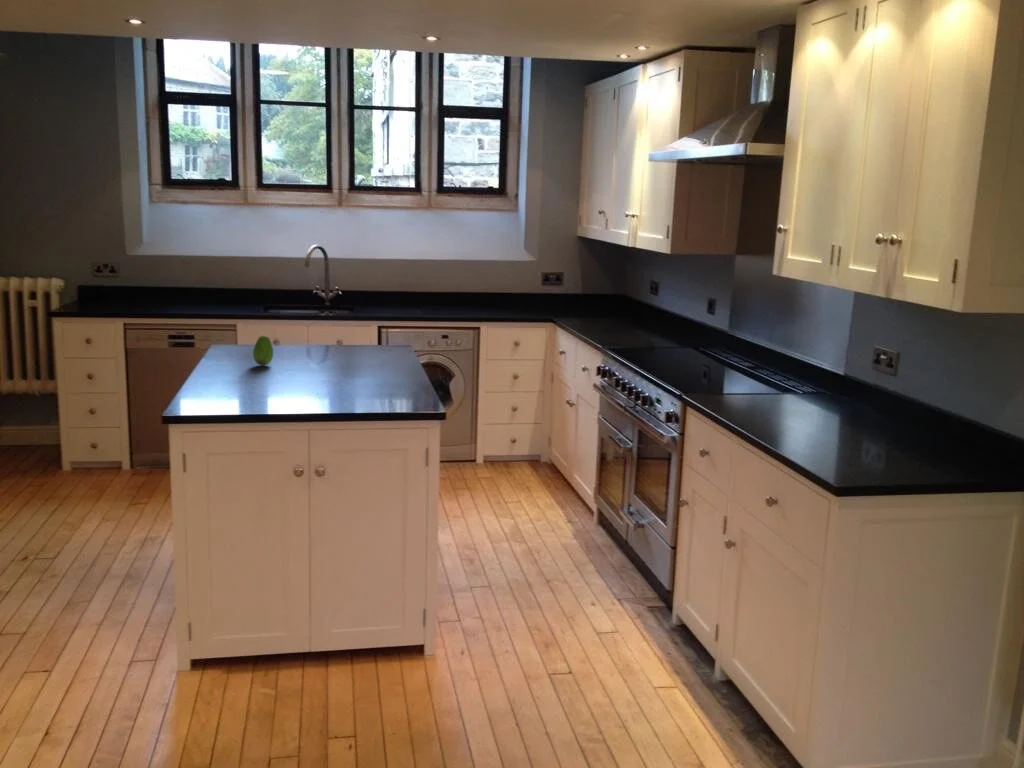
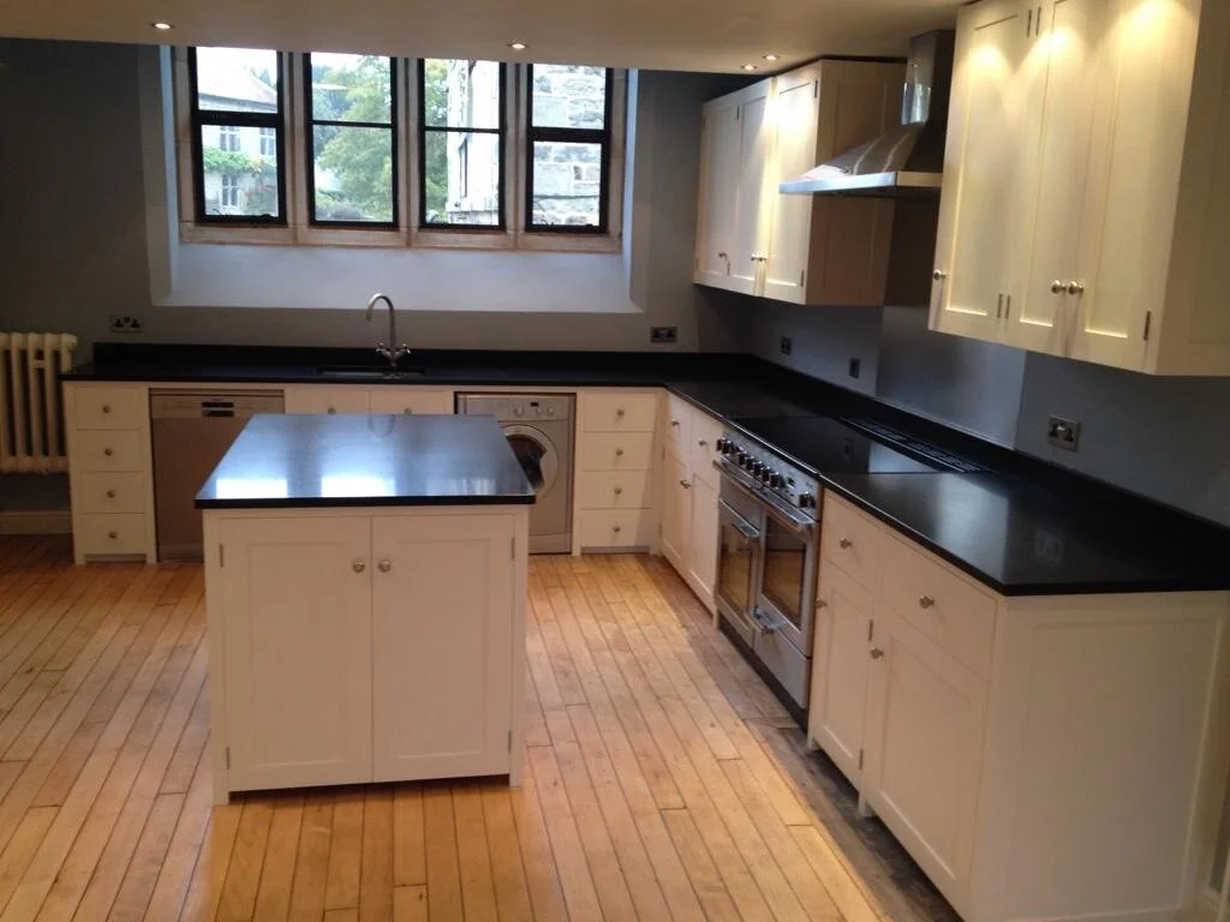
- fruit [252,335,274,366]
